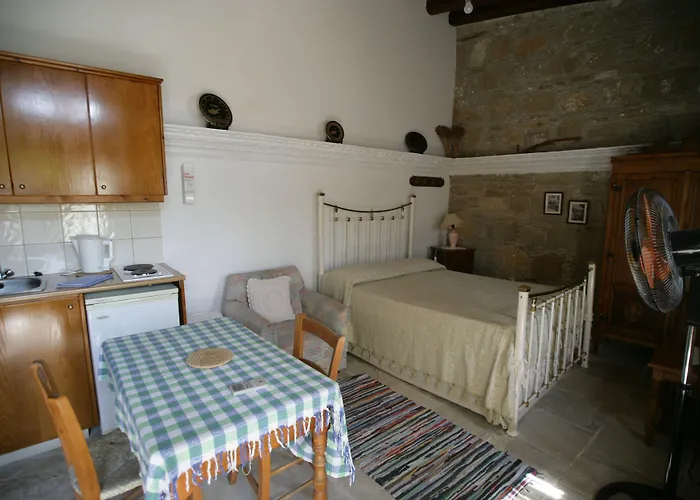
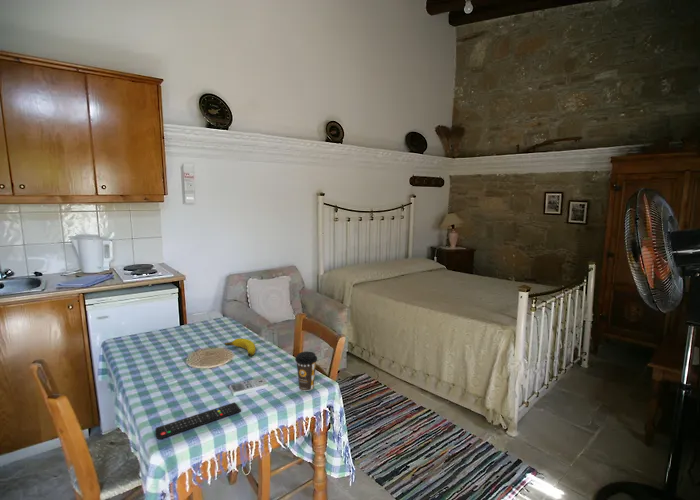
+ banana [224,338,257,357]
+ remote control [154,401,242,440]
+ coffee cup [294,351,318,392]
